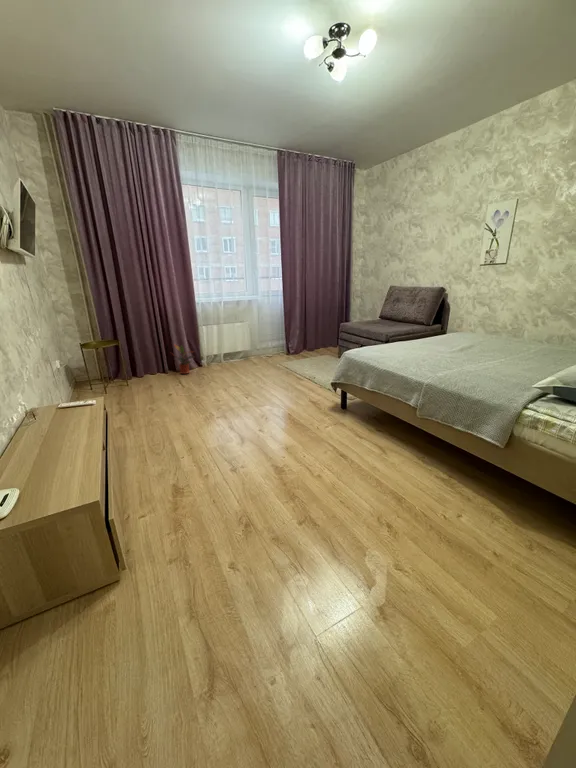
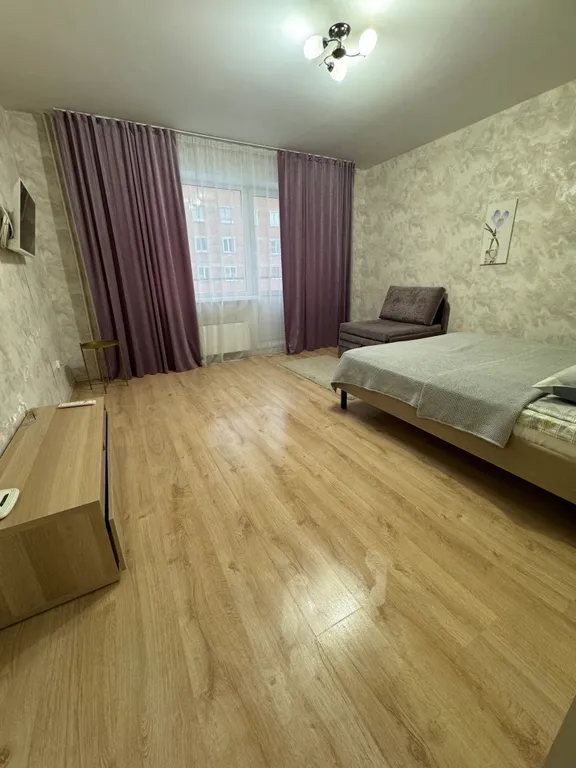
- potted plant [168,343,196,375]
